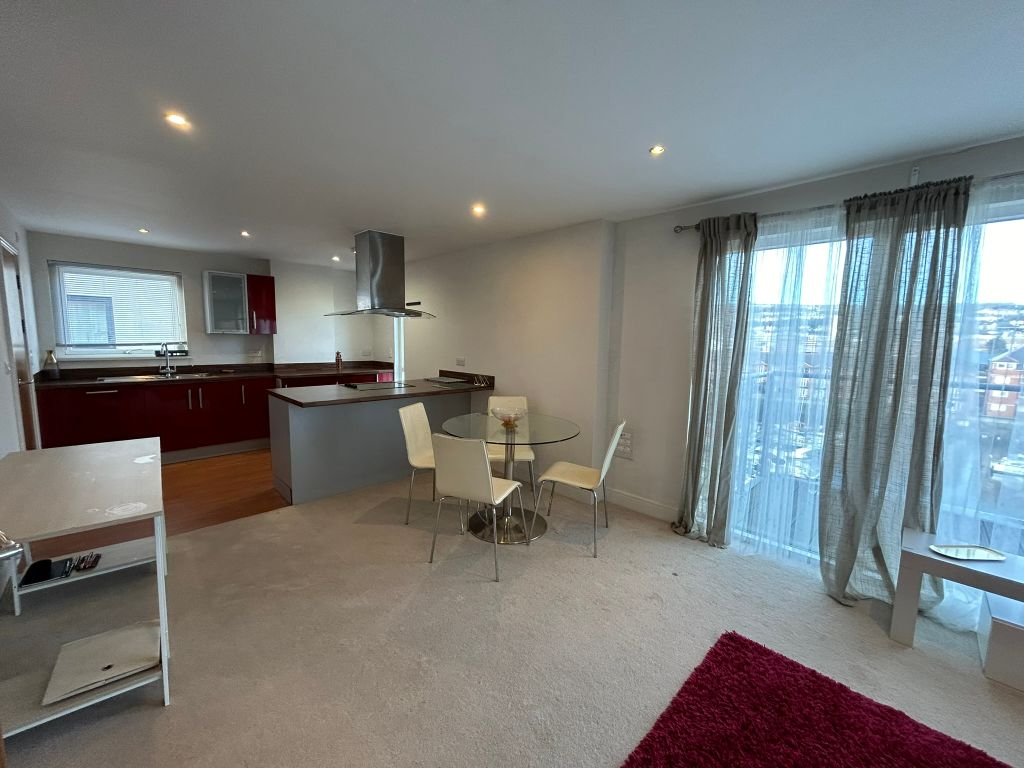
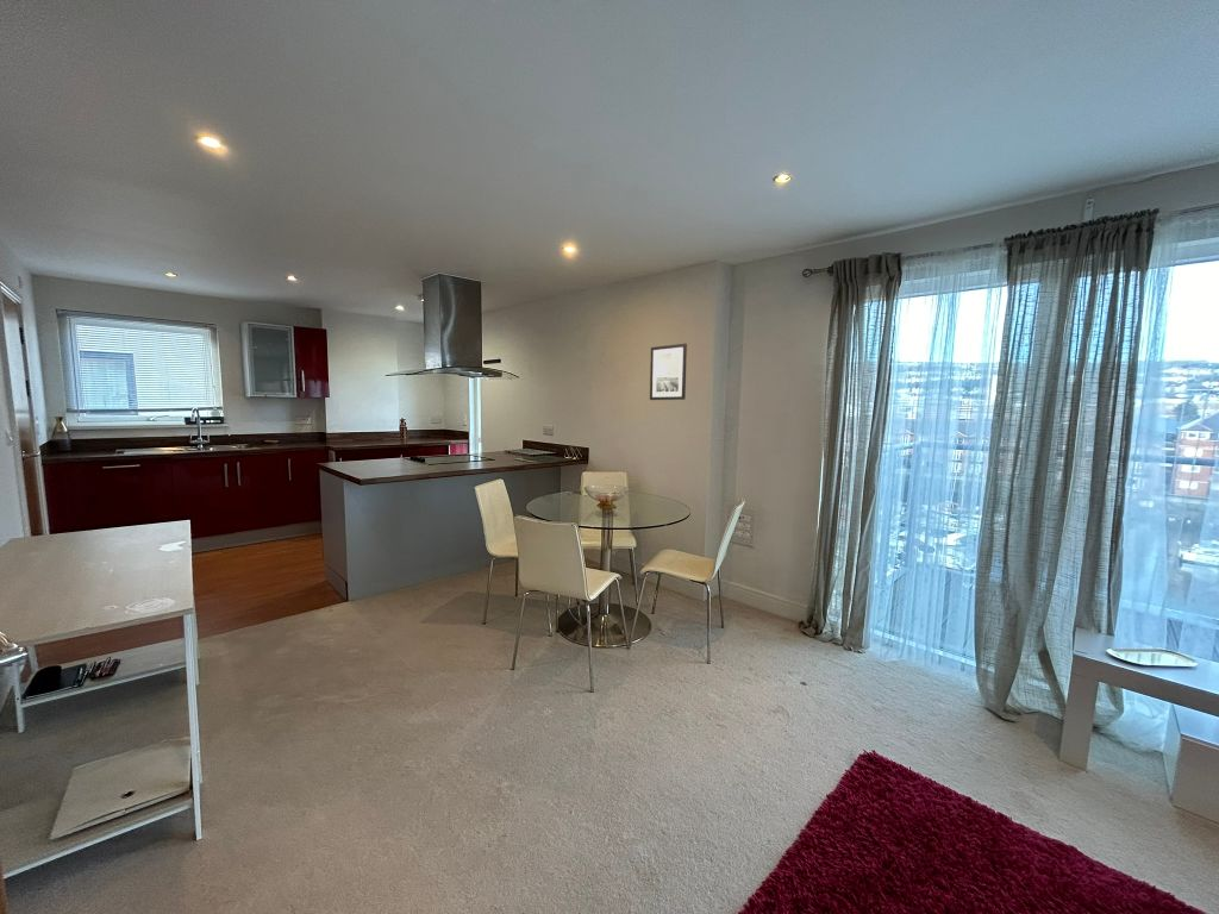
+ wall art [649,343,688,401]
